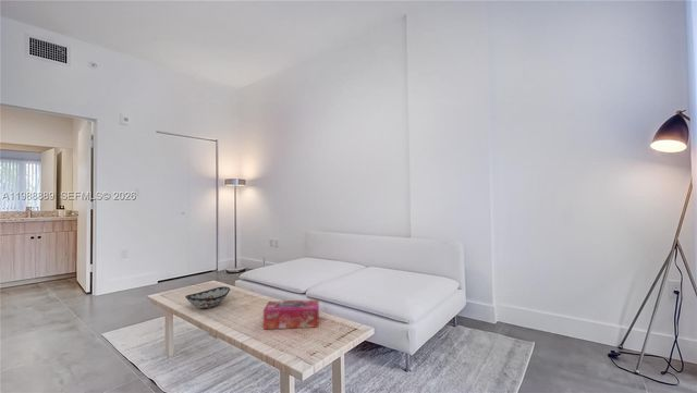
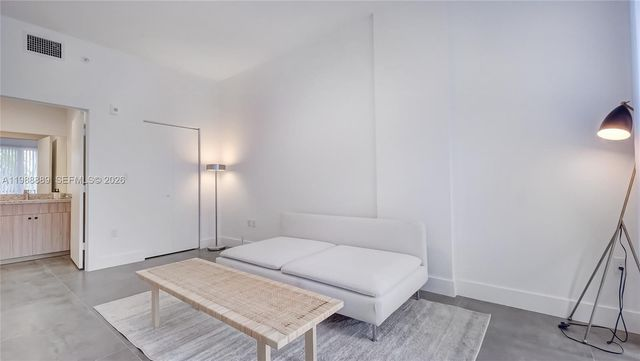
- tissue box [262,298,320,330]
- decorative bowl [184,285,231,309]
